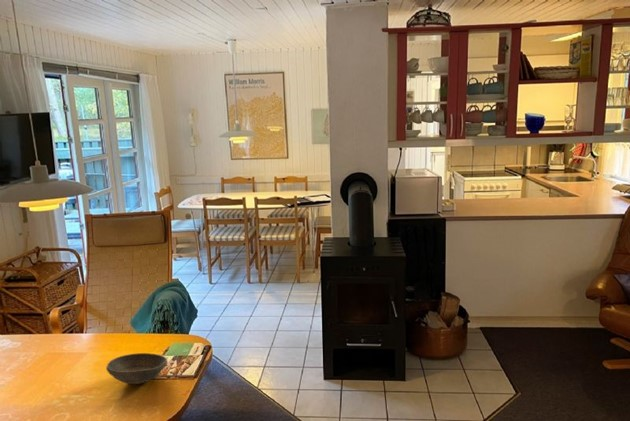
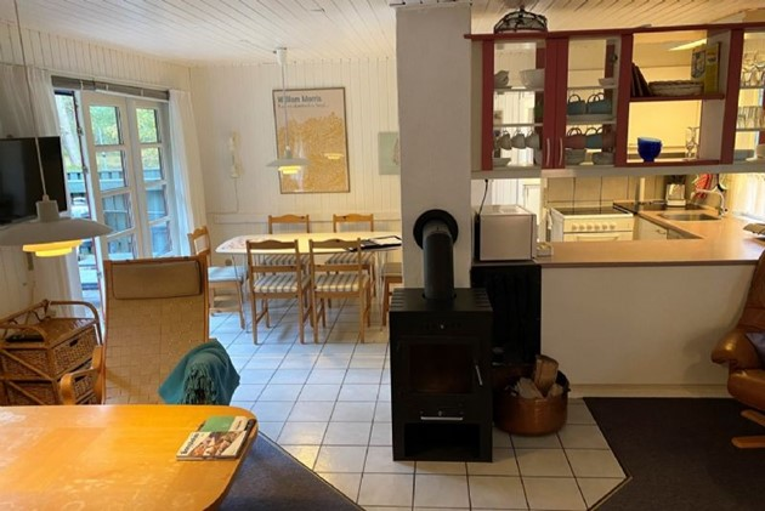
- bowl [105,352,168,385]
